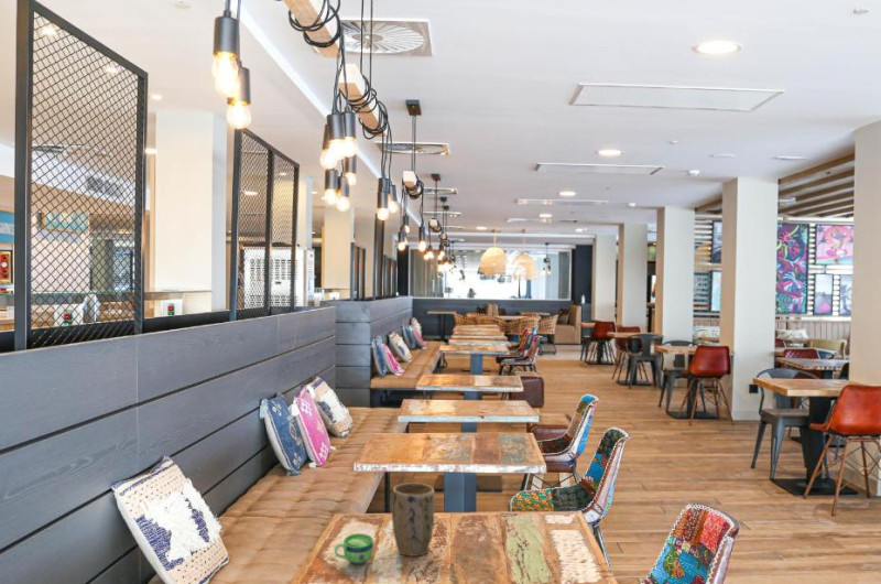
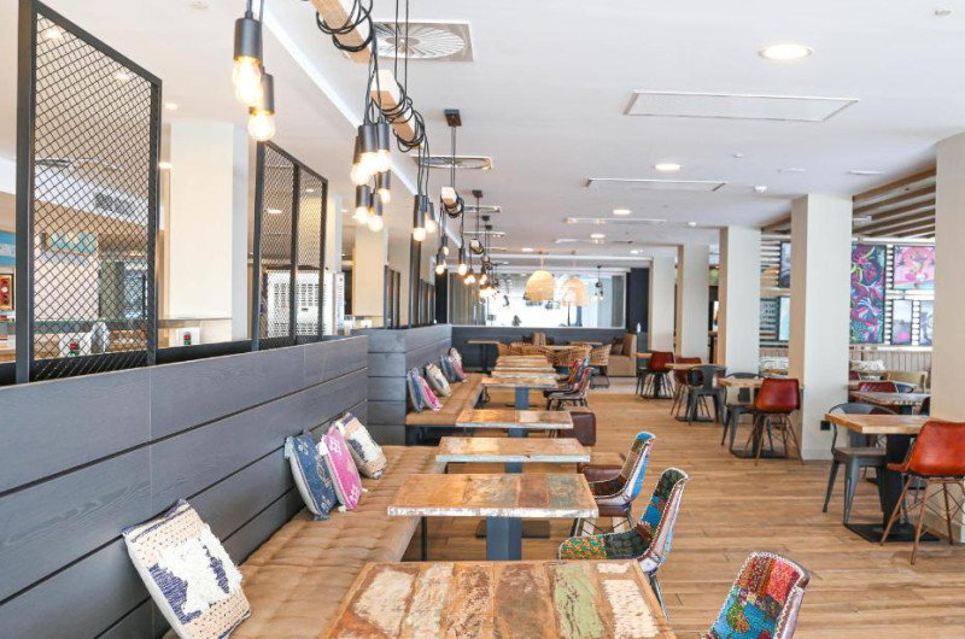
- cup [334,532,374,565]
- plant pot [391,482,436,558]
